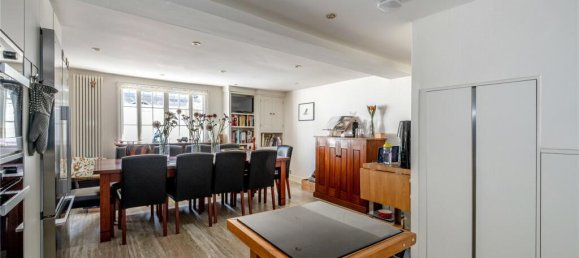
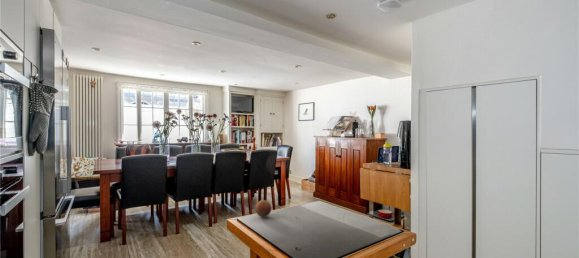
+ apple [254,199,272,218]
